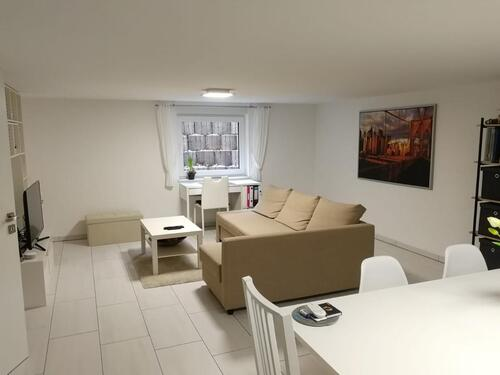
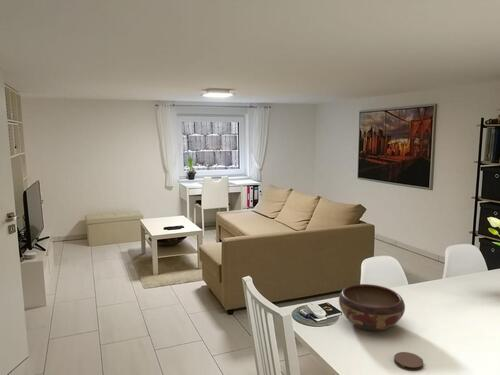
+ decorative bowl [338,283,406,332]
+ coaster [393,351,424,372]
